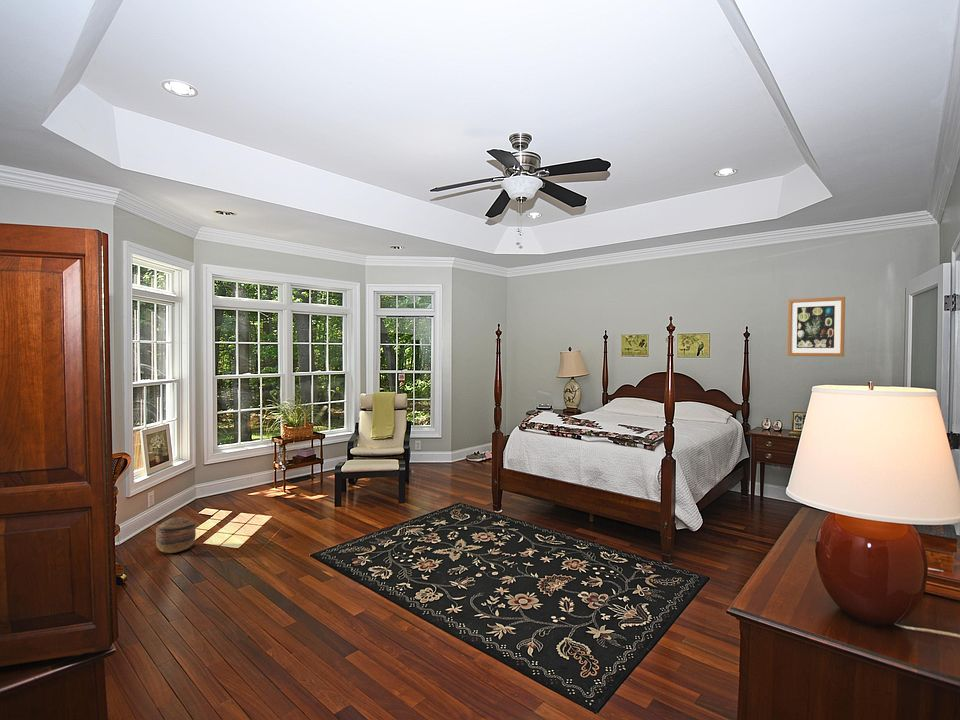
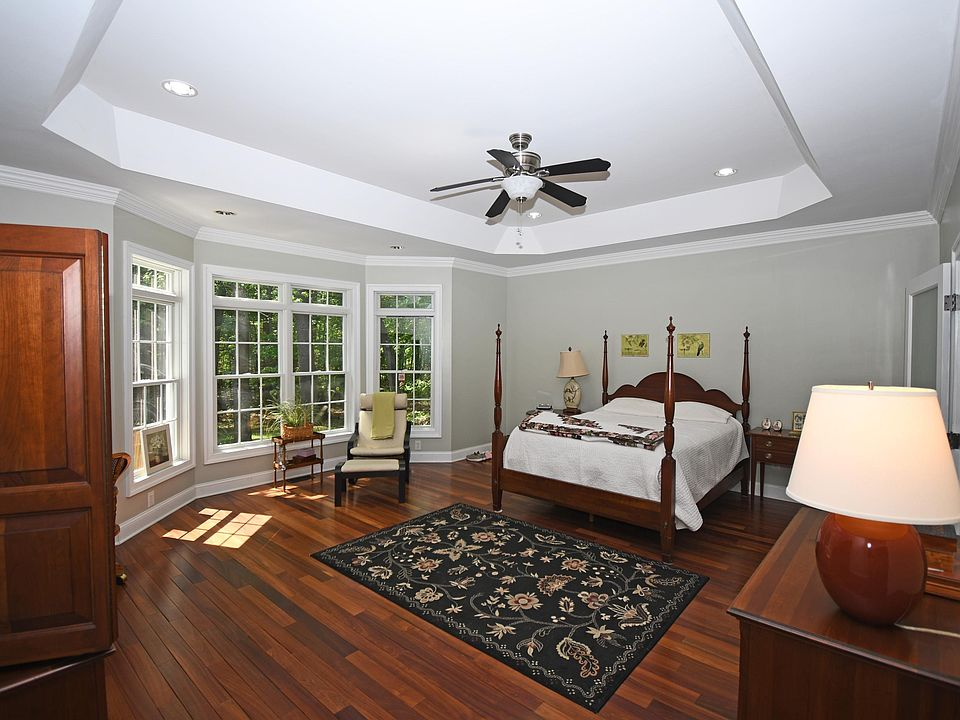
- wall art [786,296,846,357]
- basket [155,516,197,554]
